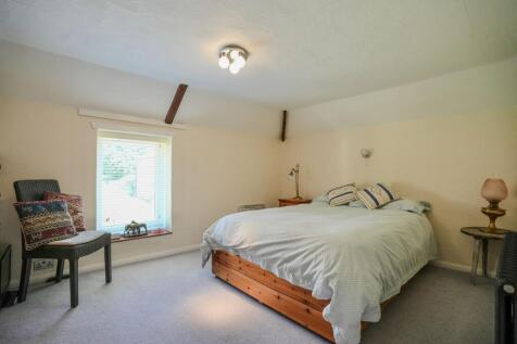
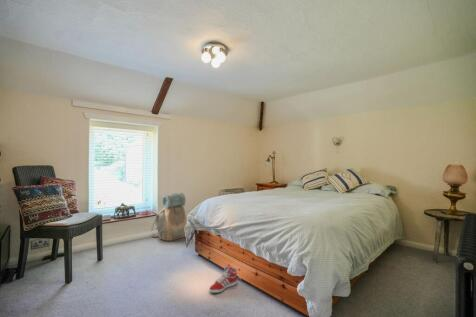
+ sneaker [208,265,238,294]
+ backpack [149,192,187,242]
